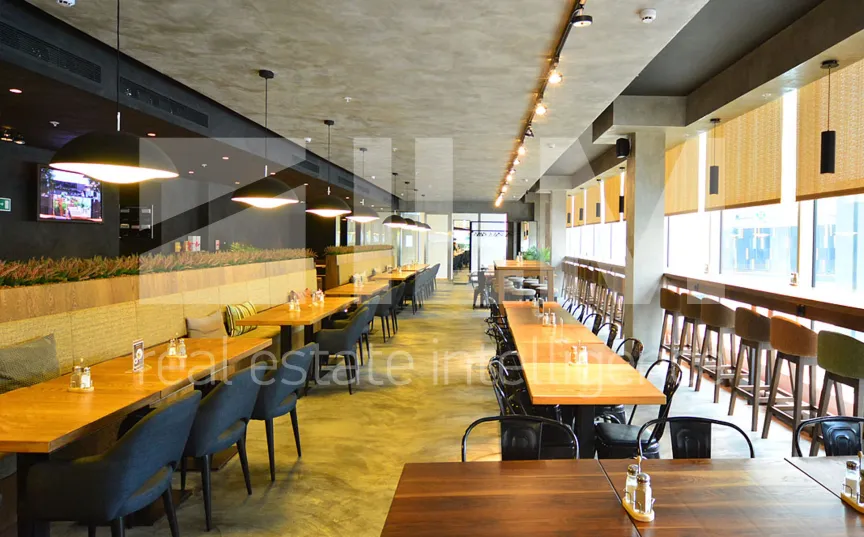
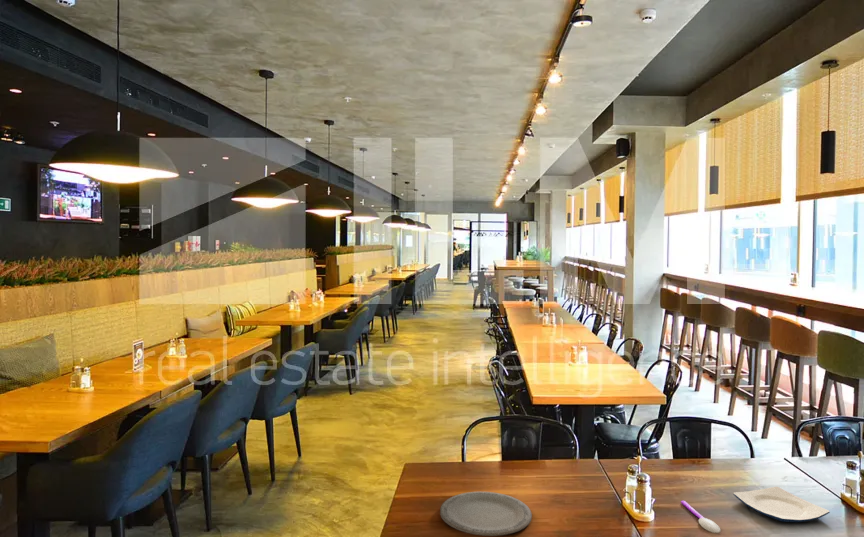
+ plate [439,491,533,537]
+ spoon [680,500,722,534]
+ plate [732,486,831,523]
